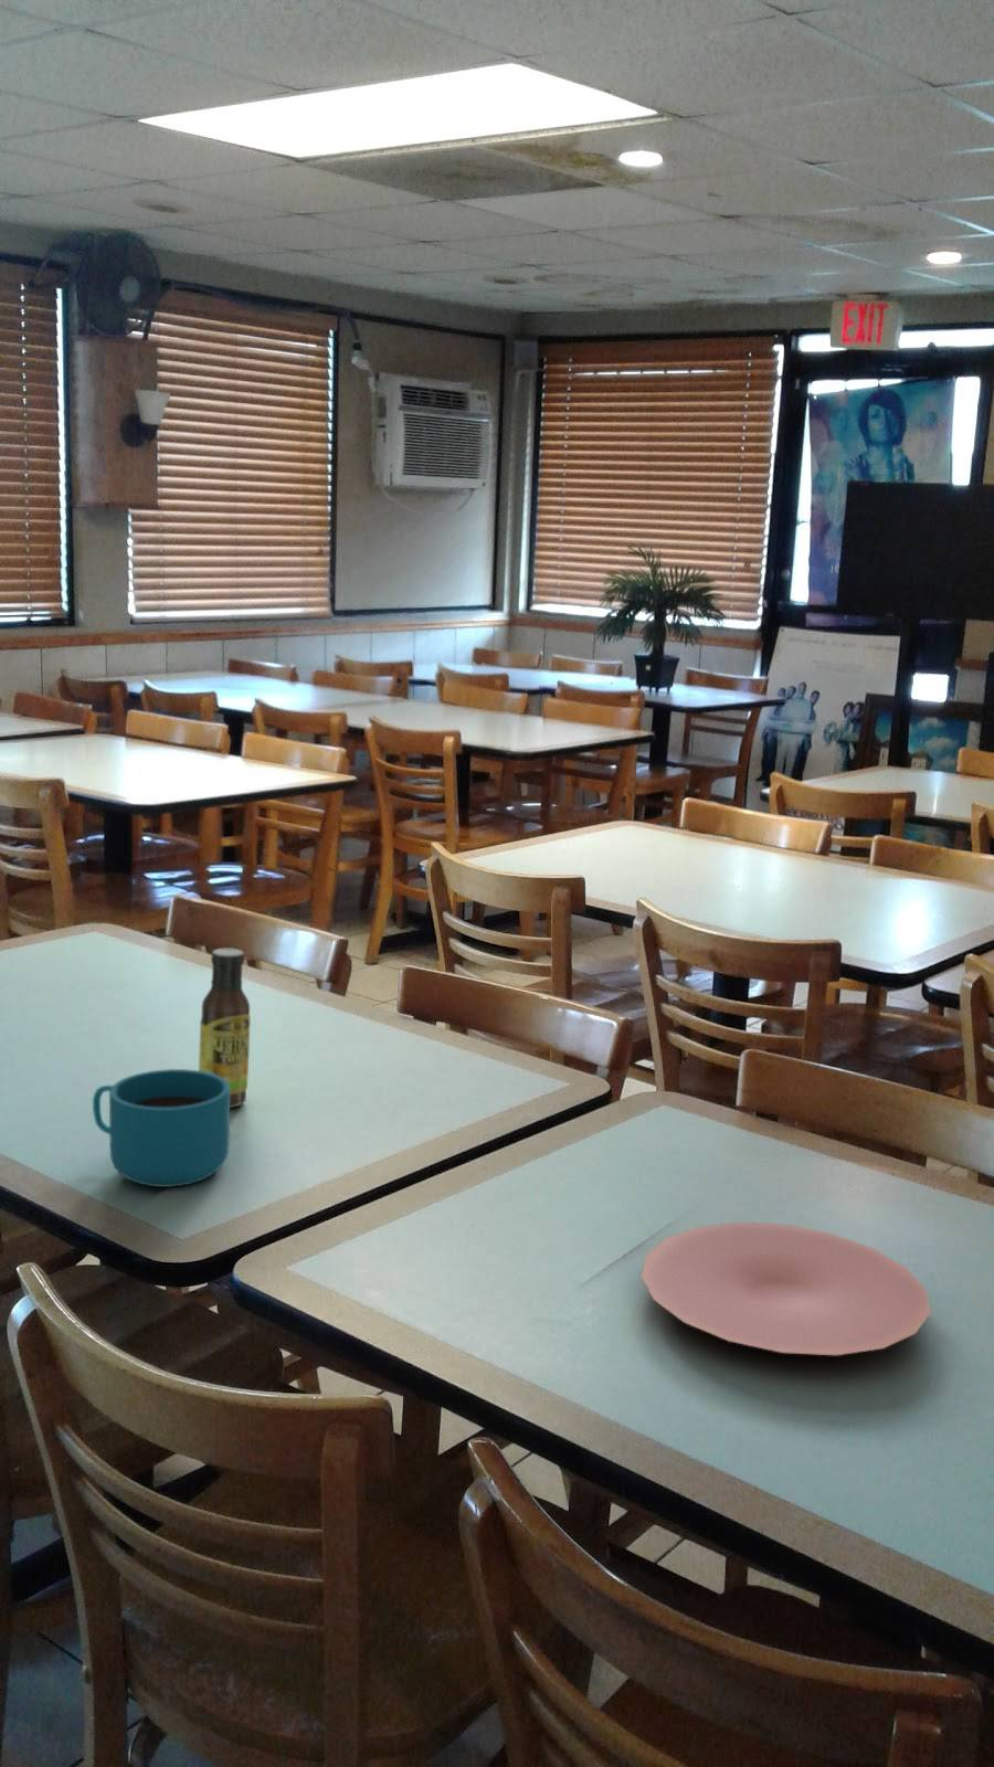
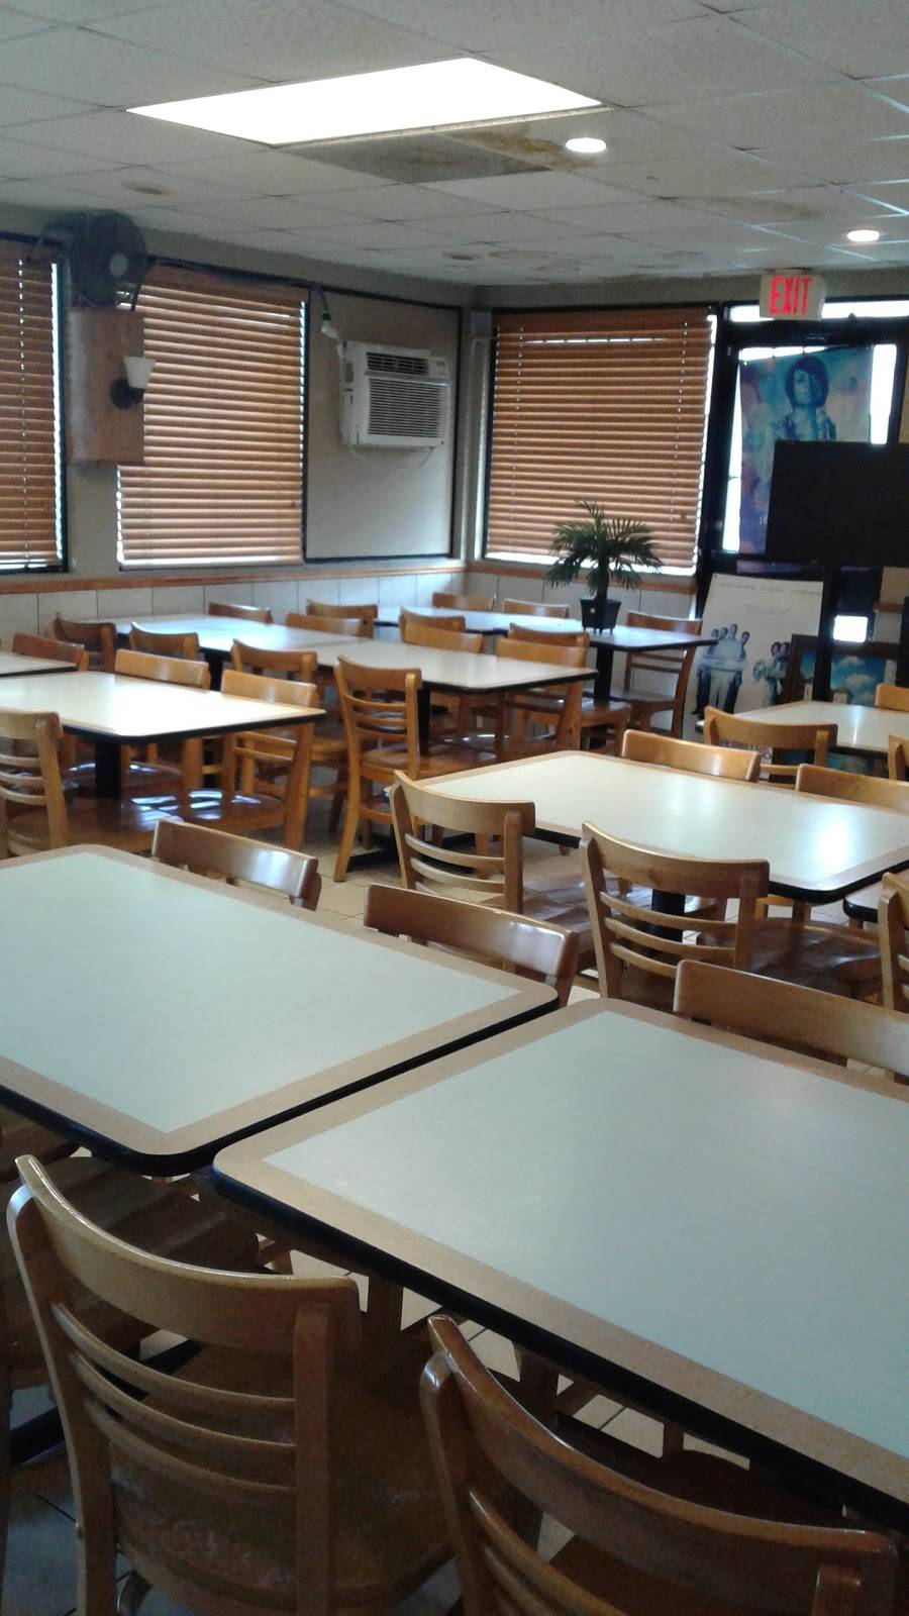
- cup [92,1068,231,1188]
- sauce bottle [198,947,251,1109]
- plate [640,1221,931,1356]
